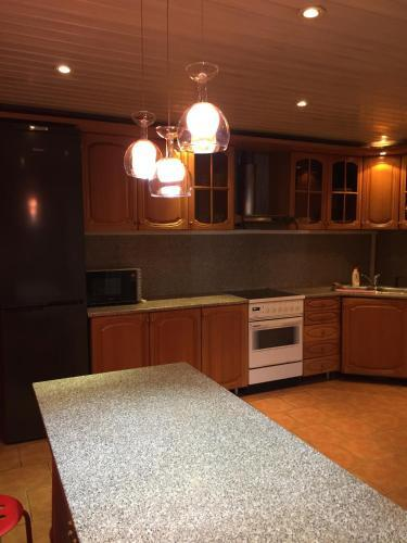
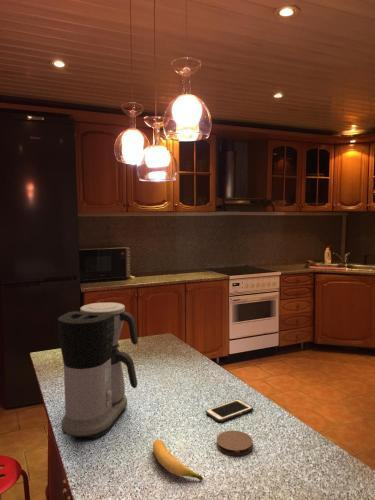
+ coaster [216,430,254,456]
+ coffee maker [57,301,139,439]
+ banana [152,438,204,481]
+ cell phone [205,398,254,423]
